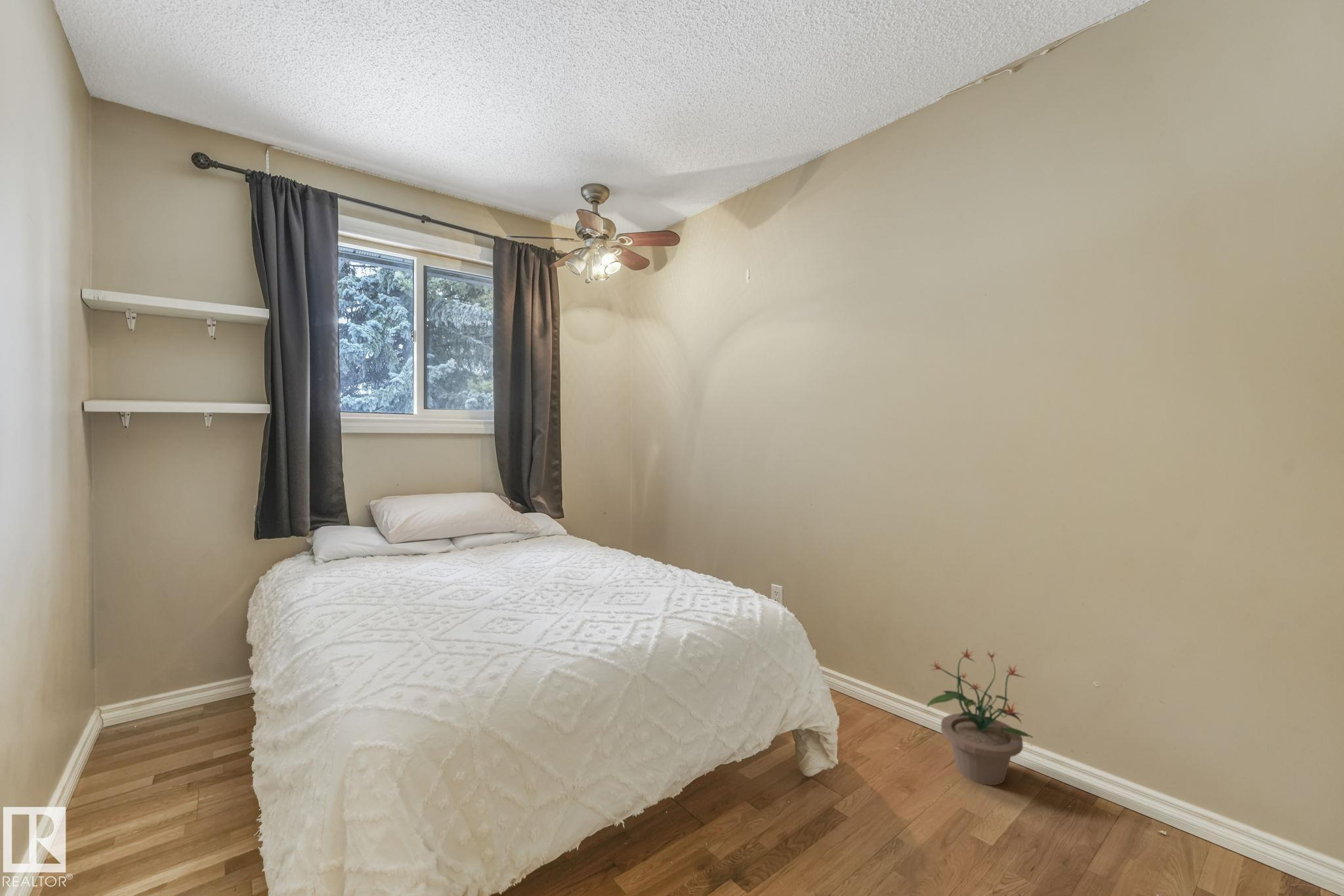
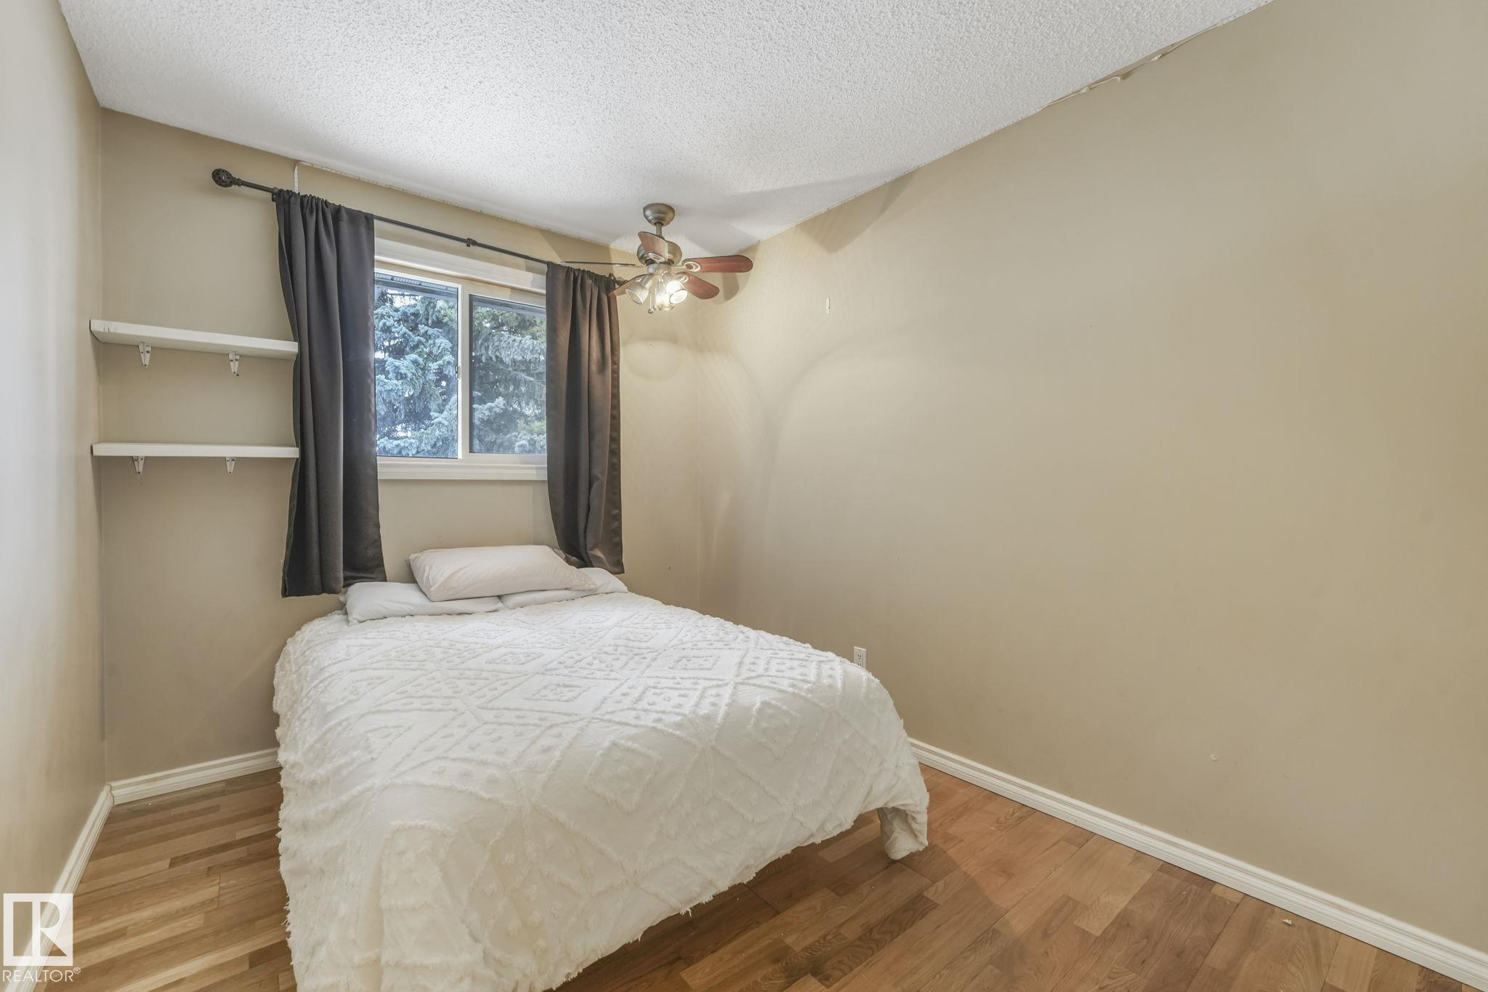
- potted plant [926,647,1034,786]
